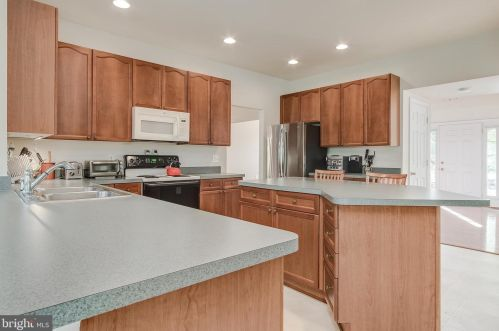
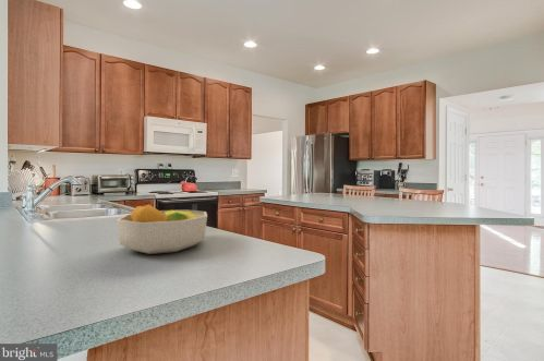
+ fruit bowl [116,203,208,255]
